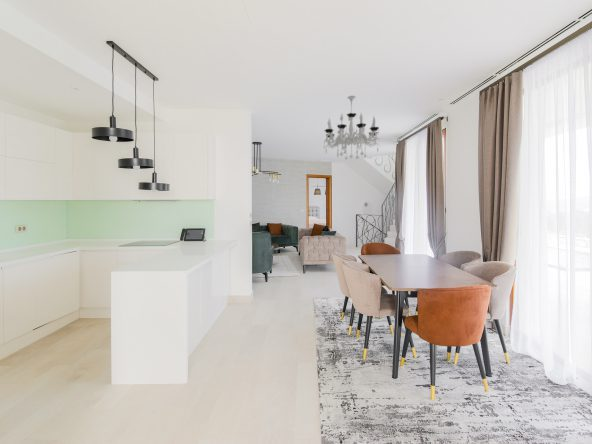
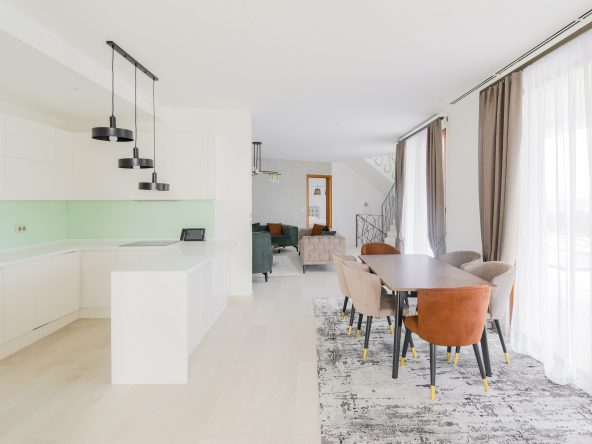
- chandelier [323,95,381,161]
